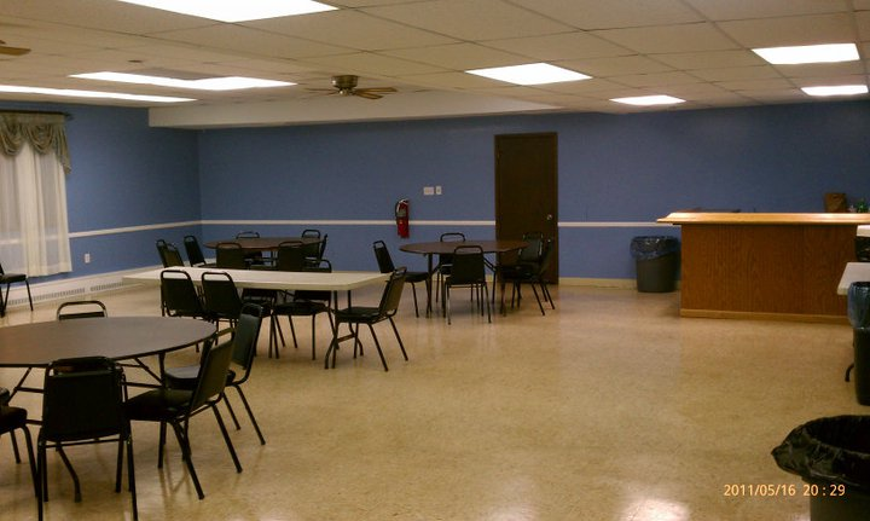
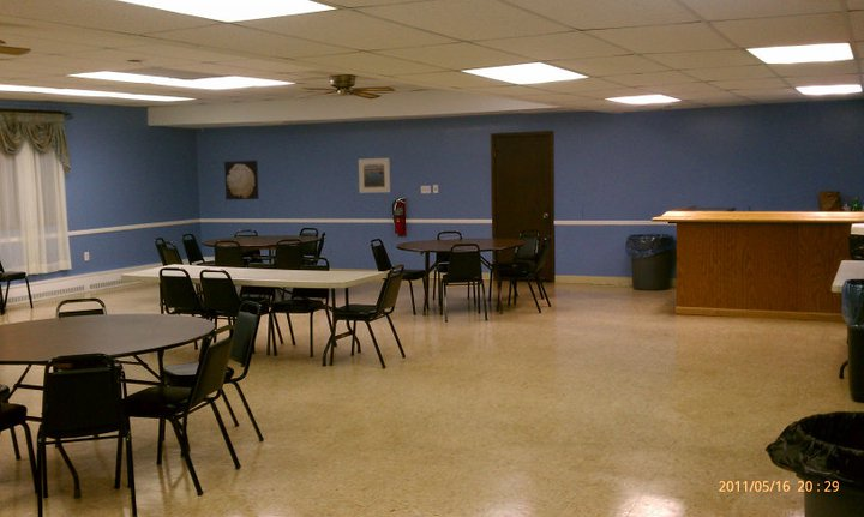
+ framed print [358,157,391,194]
+ wall art [223,160,260,200]
